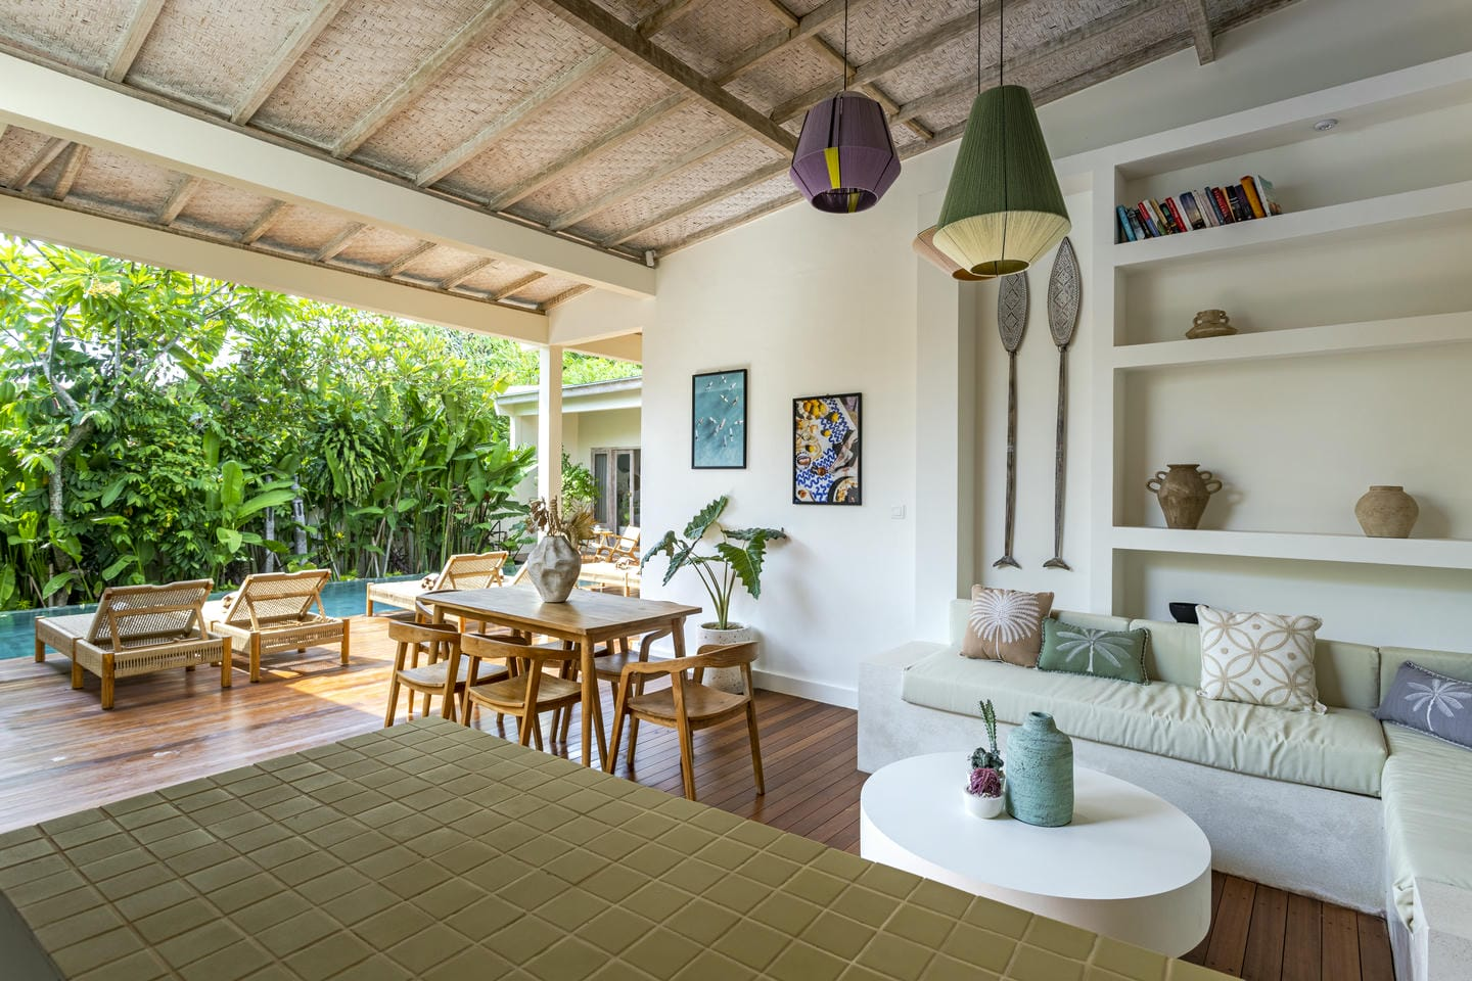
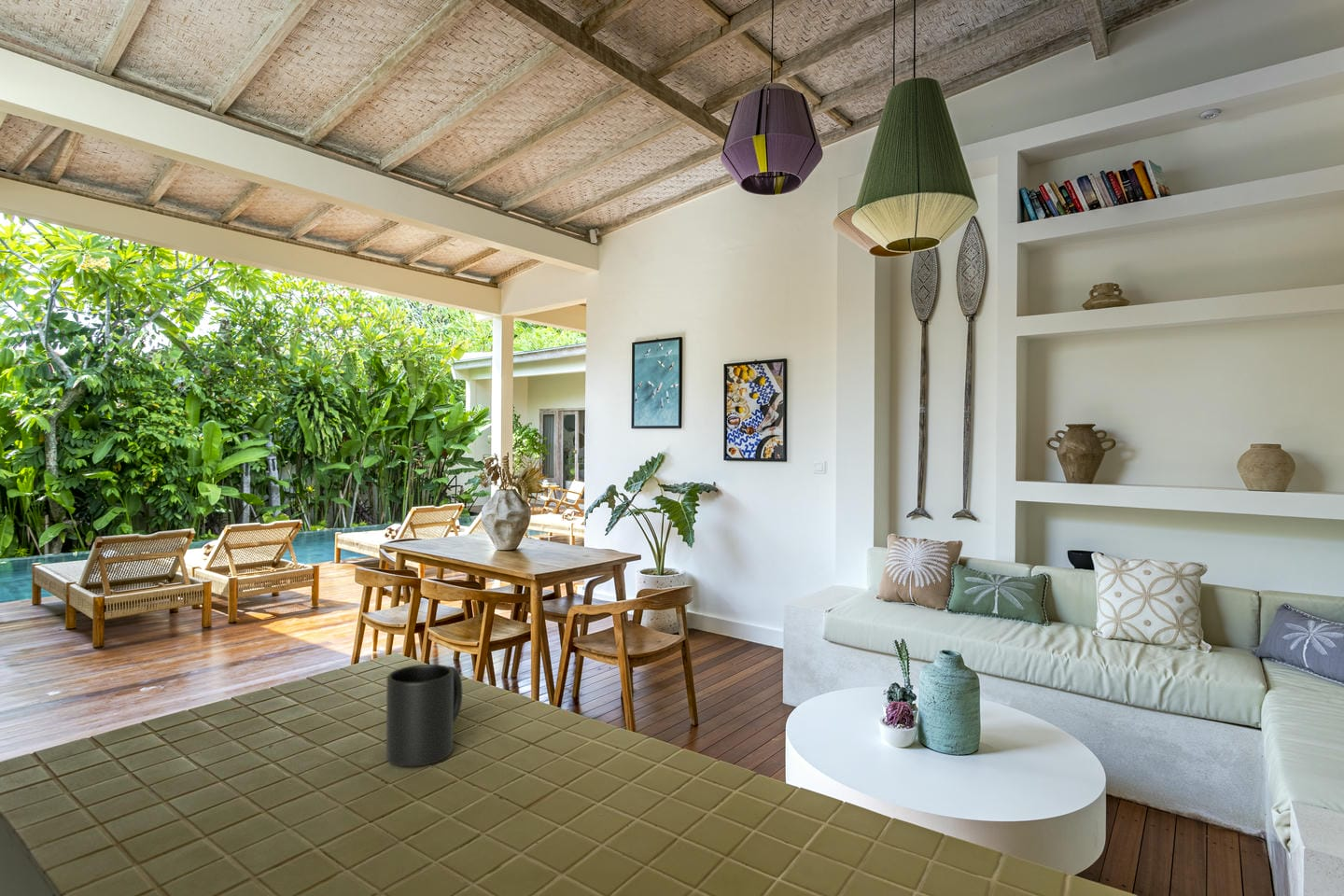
+ mug [385,664,463,767]
